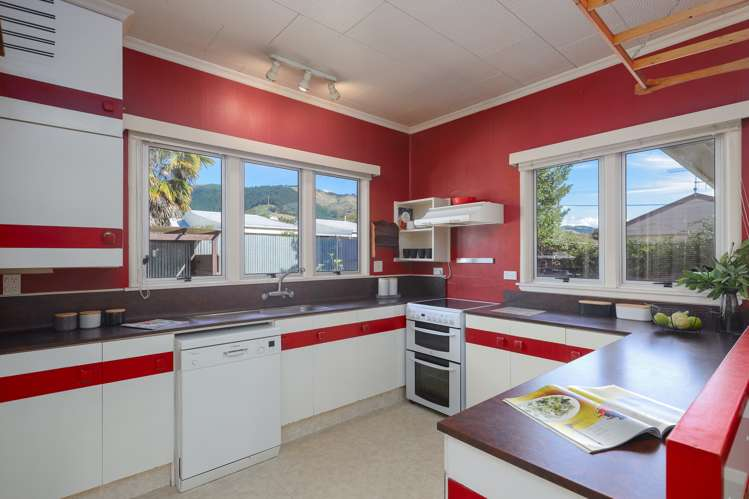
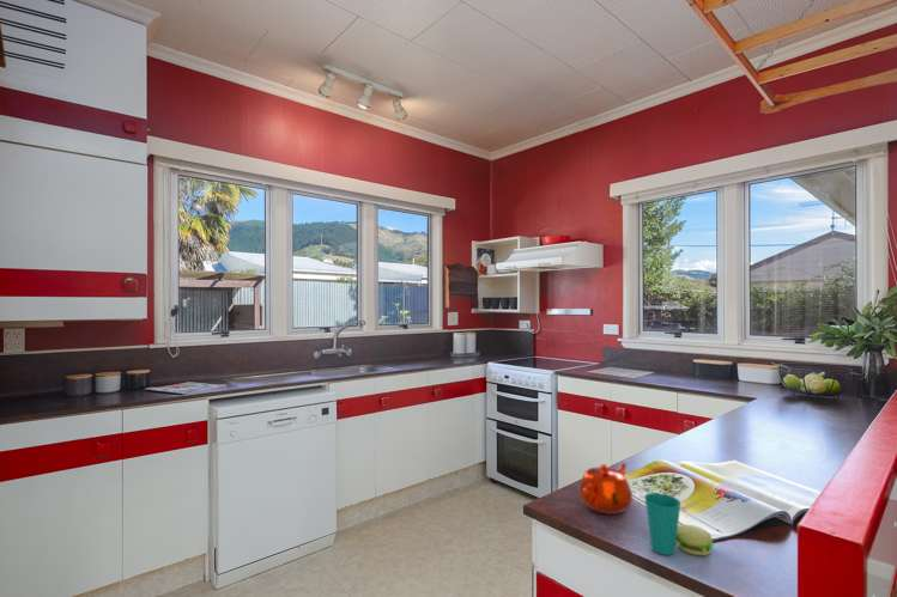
+ cup [643,492,715,556]
+ teapot [577,462,634,516]
